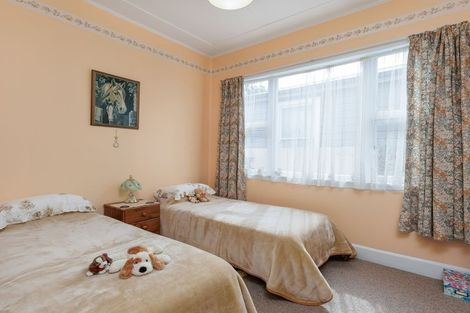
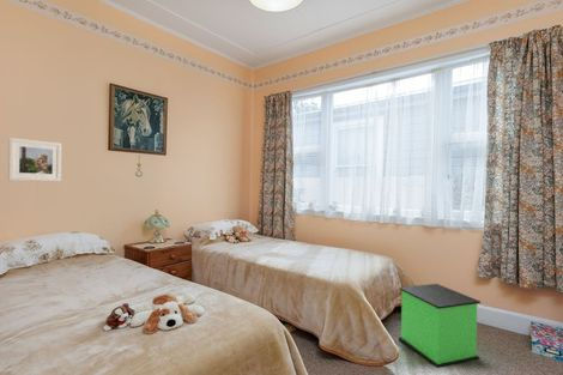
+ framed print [7,137,62,182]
+ stool [398,283,482,369]
